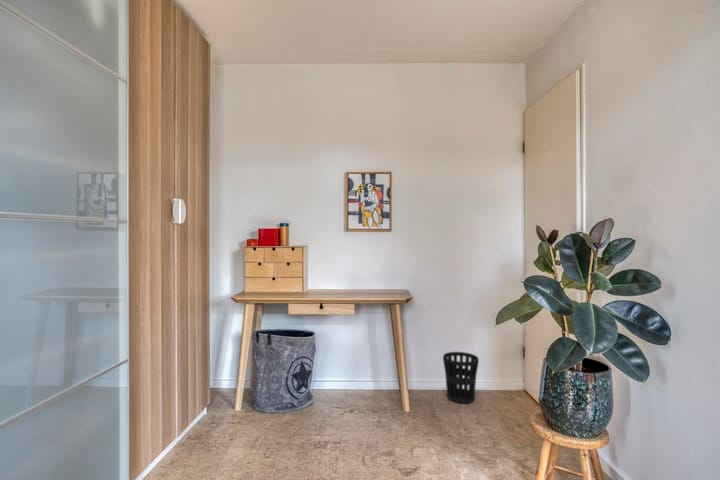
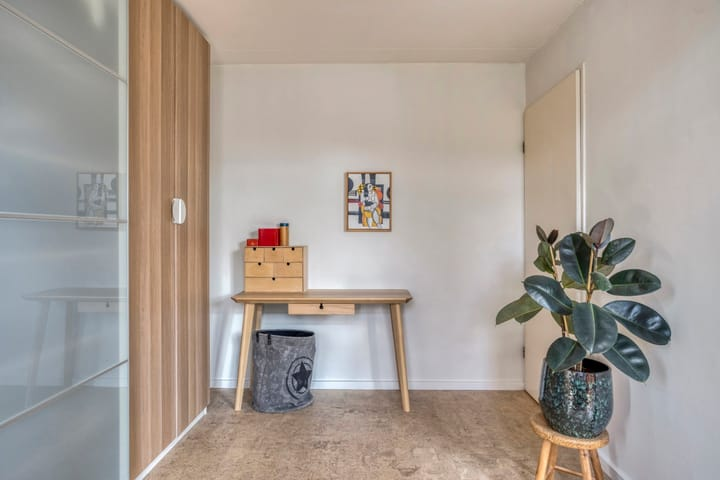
- wastebasket [442,351,480,405]
